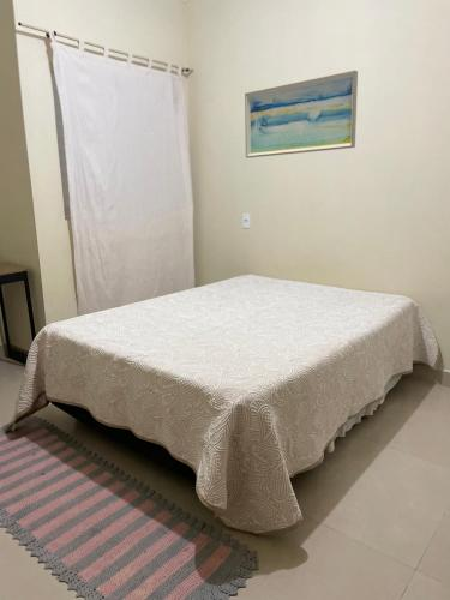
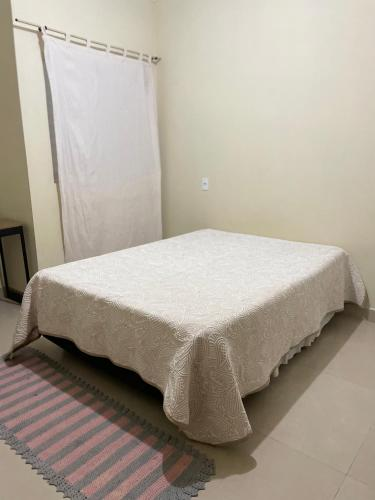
- wall art [244,70,359,160]
